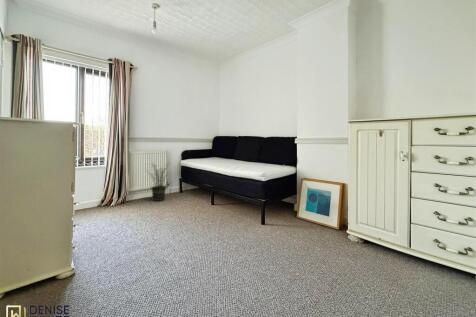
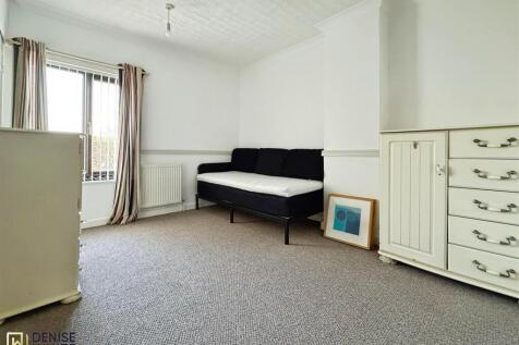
- potted plant [145,161,172,202]
